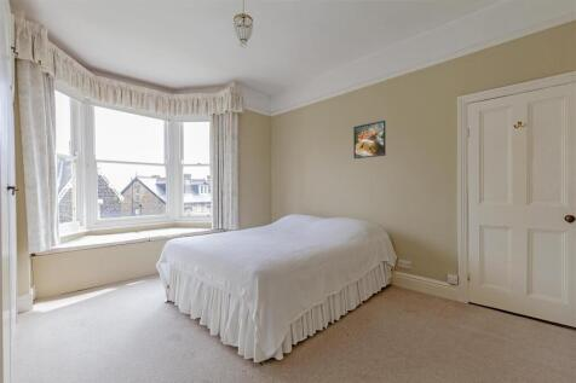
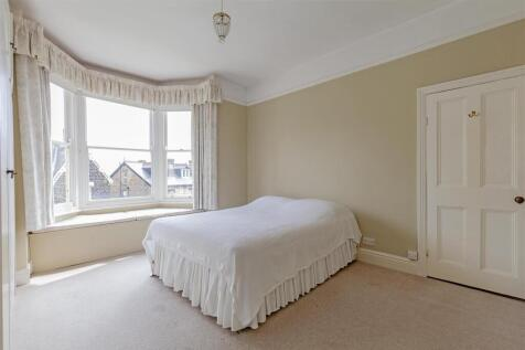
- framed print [352,120,387,159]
